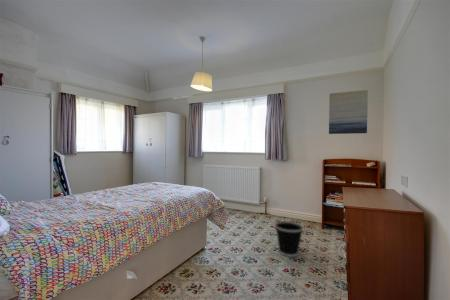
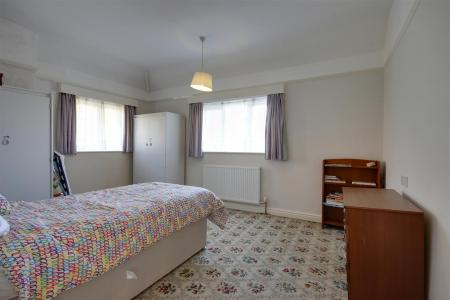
- wastebasket [274,220,304,258]
- wall art [328,89,369,135]
